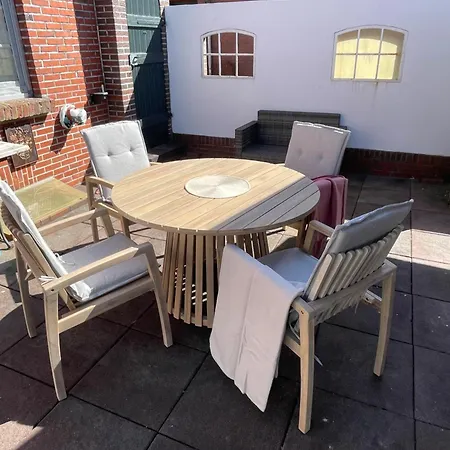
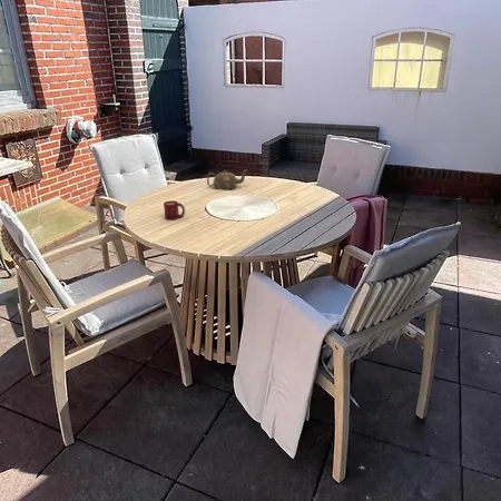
+ teapot [206,168,248,191]
+ cup [163,199,186,222]
